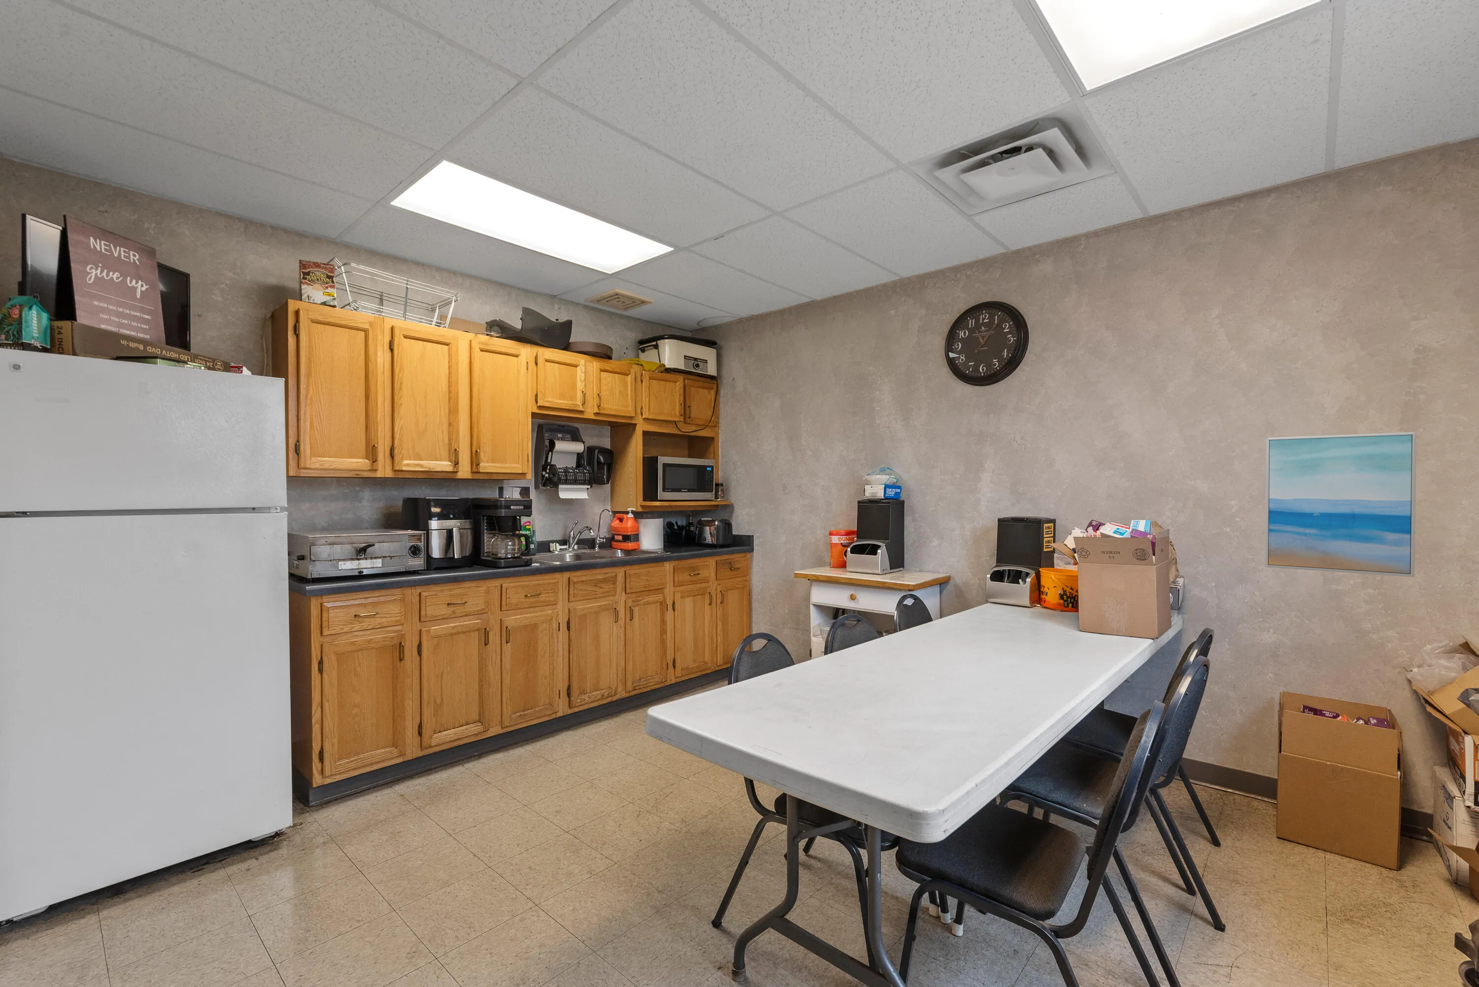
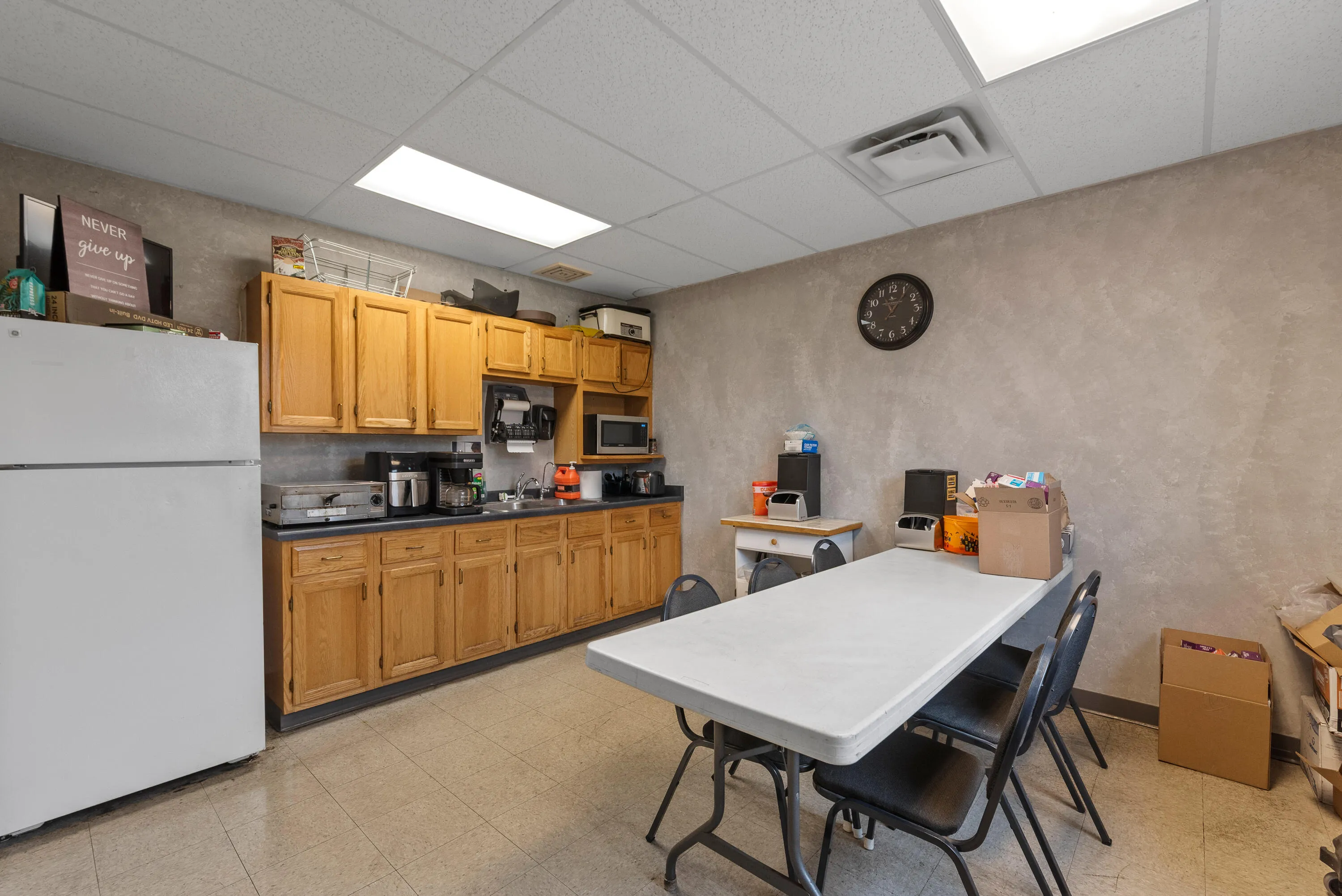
- wall art [1264,432,1417,577]
